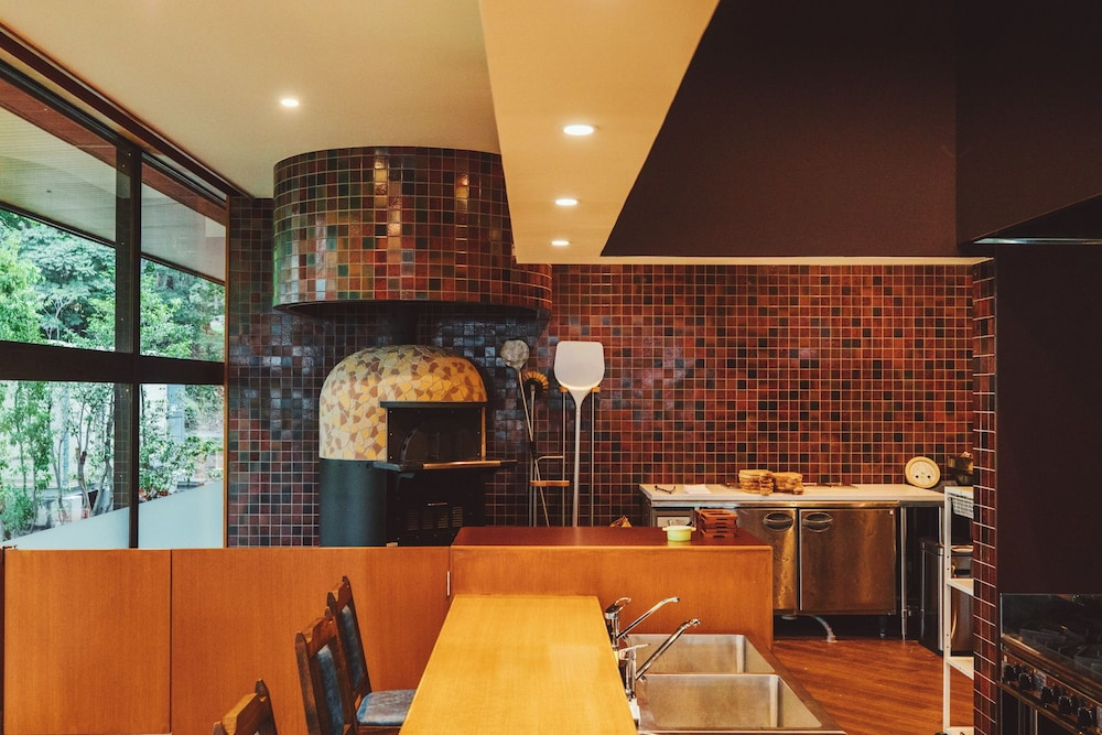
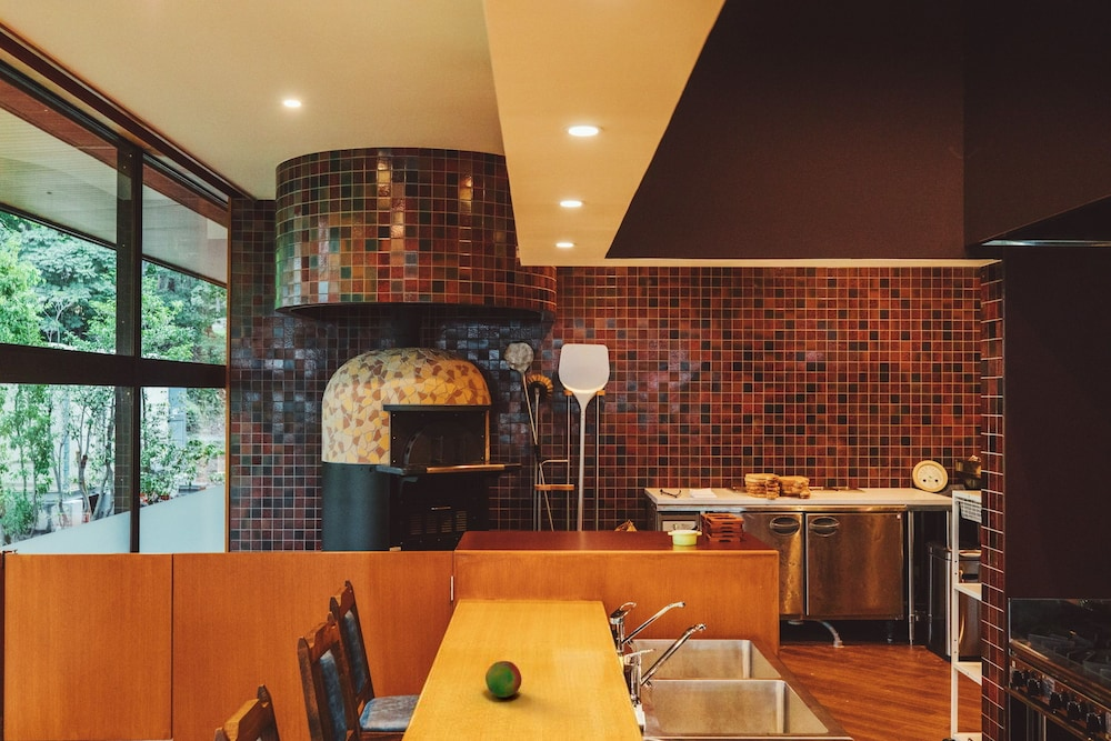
+ fruit [484,660,523,699]
